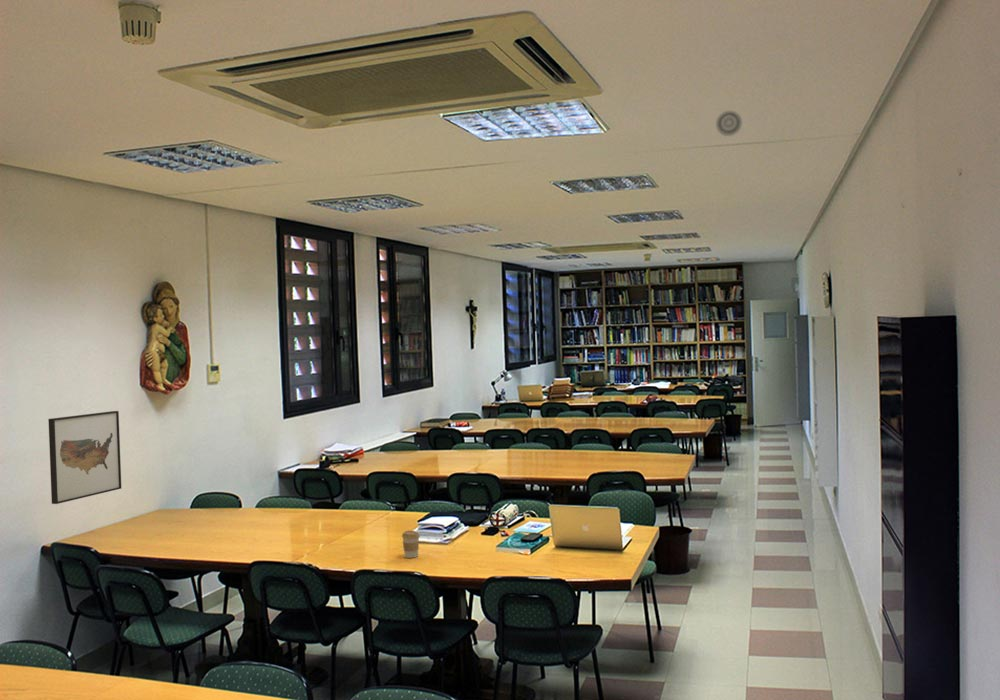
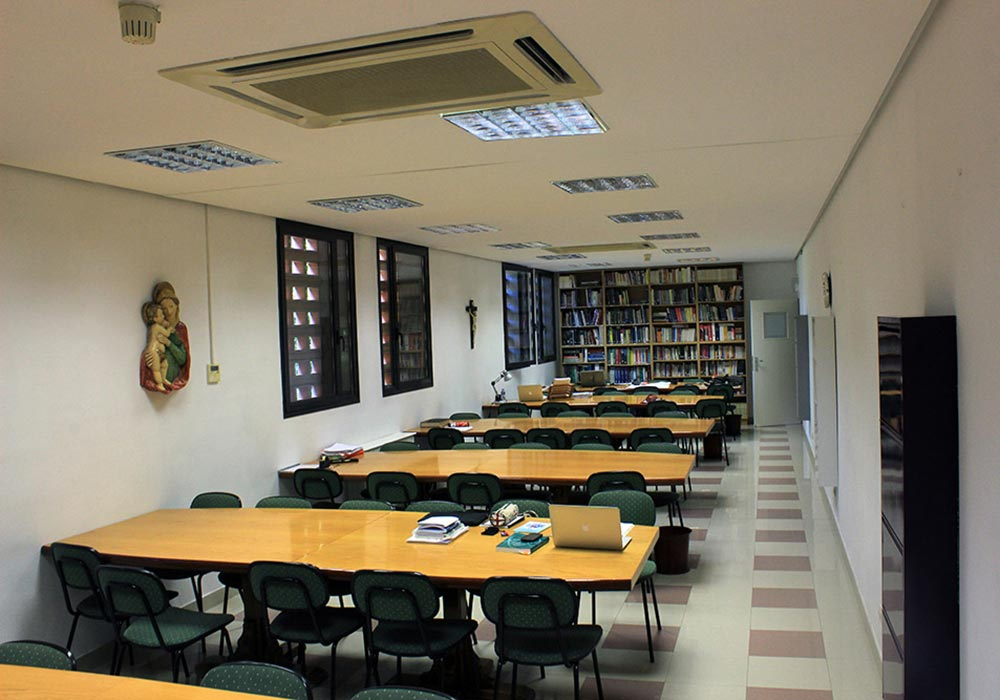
- smoke detector [715,110,743,137]
- coffee cup [401,530,421,559]
- wall art [47,410,122,505]
